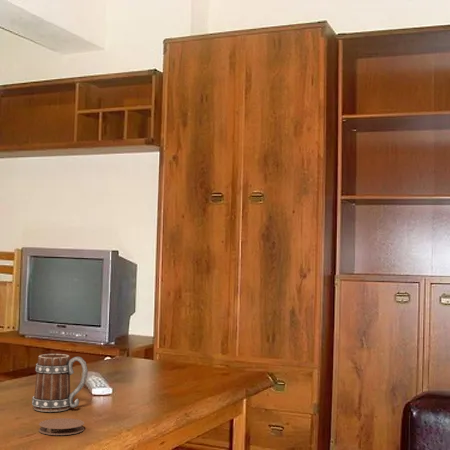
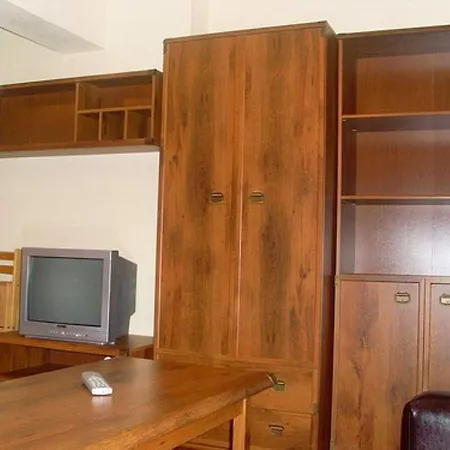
- coaster [38,417,85,436]
- mug [31,353,89,413]
